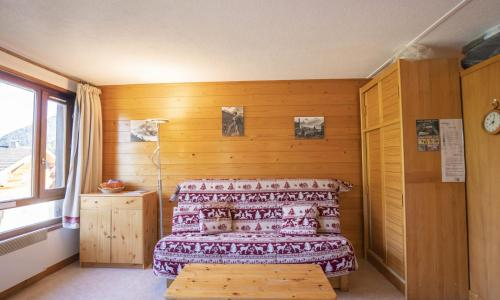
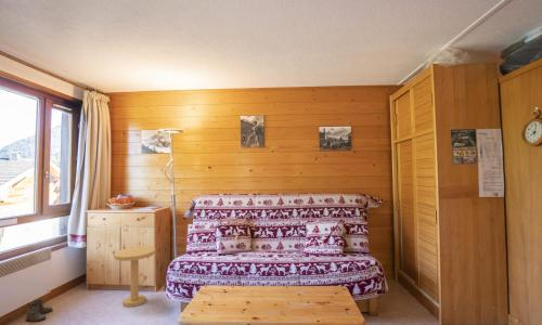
+ side table [113,246,156,308]
+ boots [25,298,53,323]
